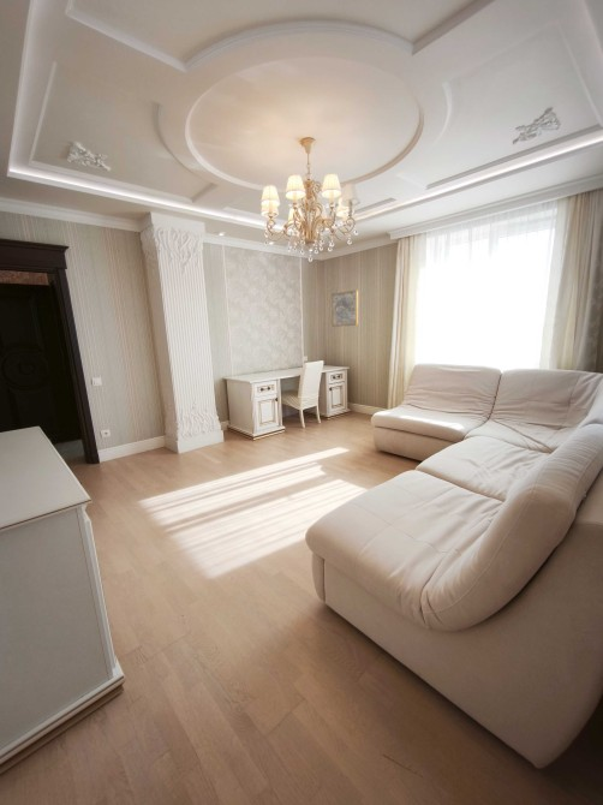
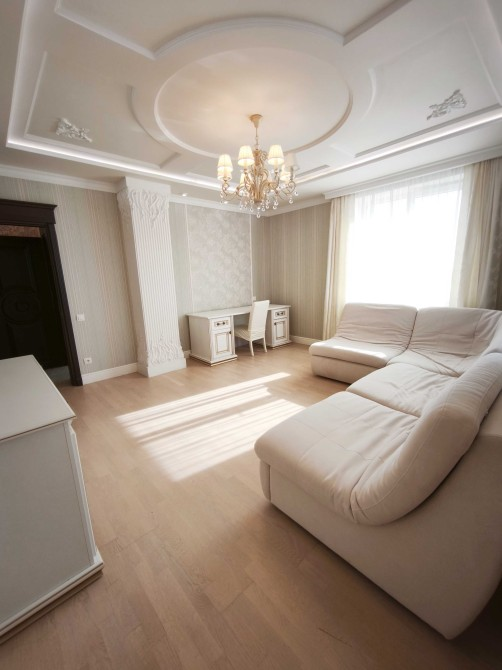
- wall art [330,290,359,328]
